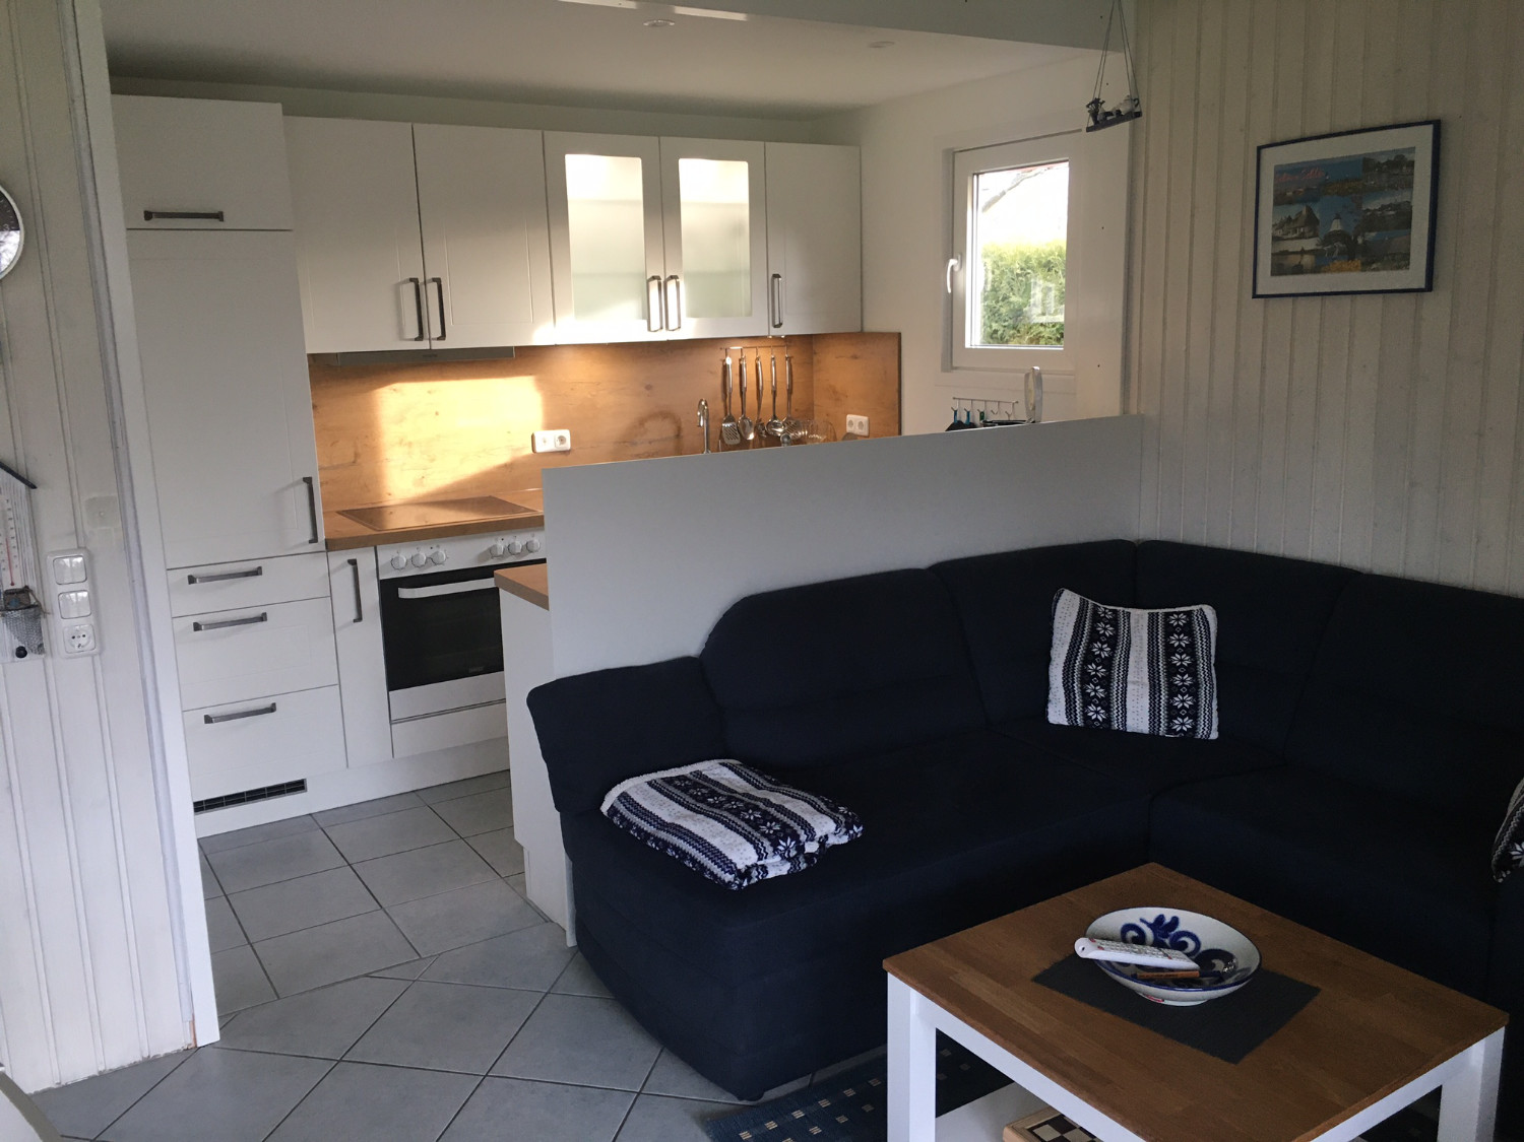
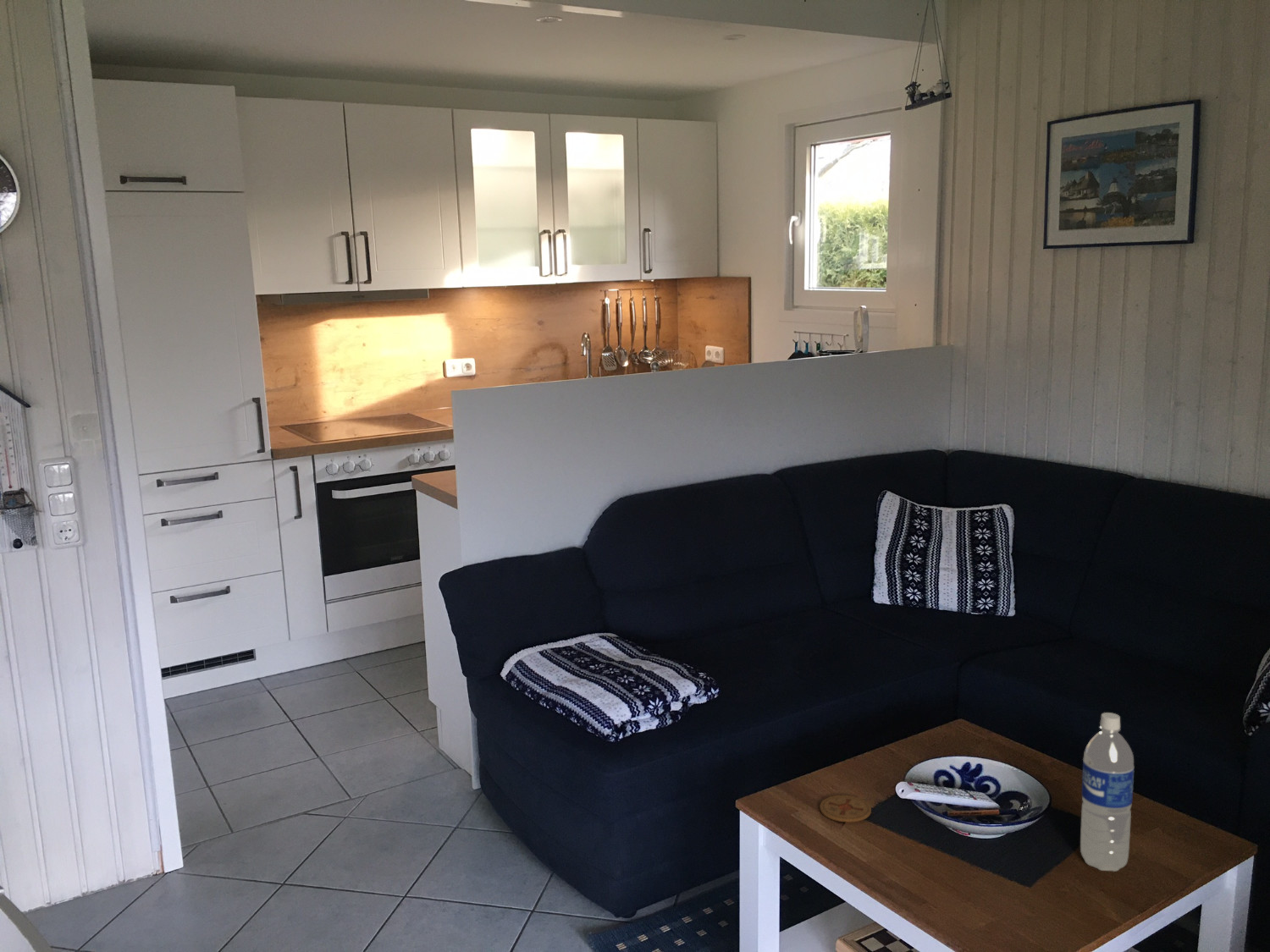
+ coaster [819,795,872,823]
+ water bottle [1080,712,1135,872]
